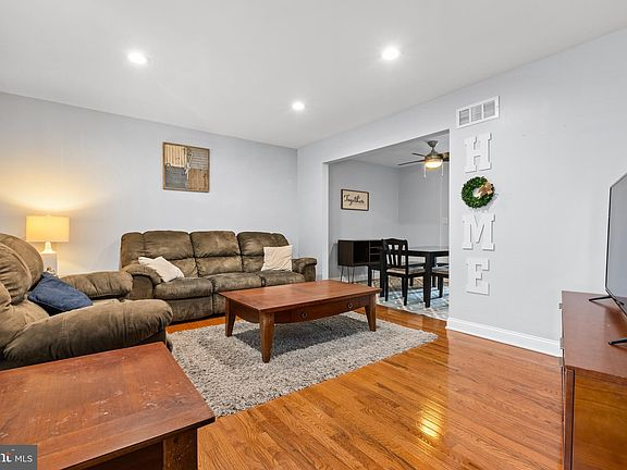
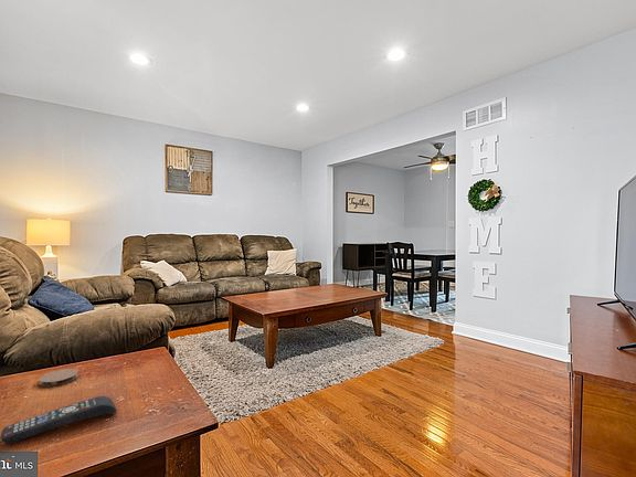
+ coaster [38,368,80,388]
+ remote control [0,395,118,445]
